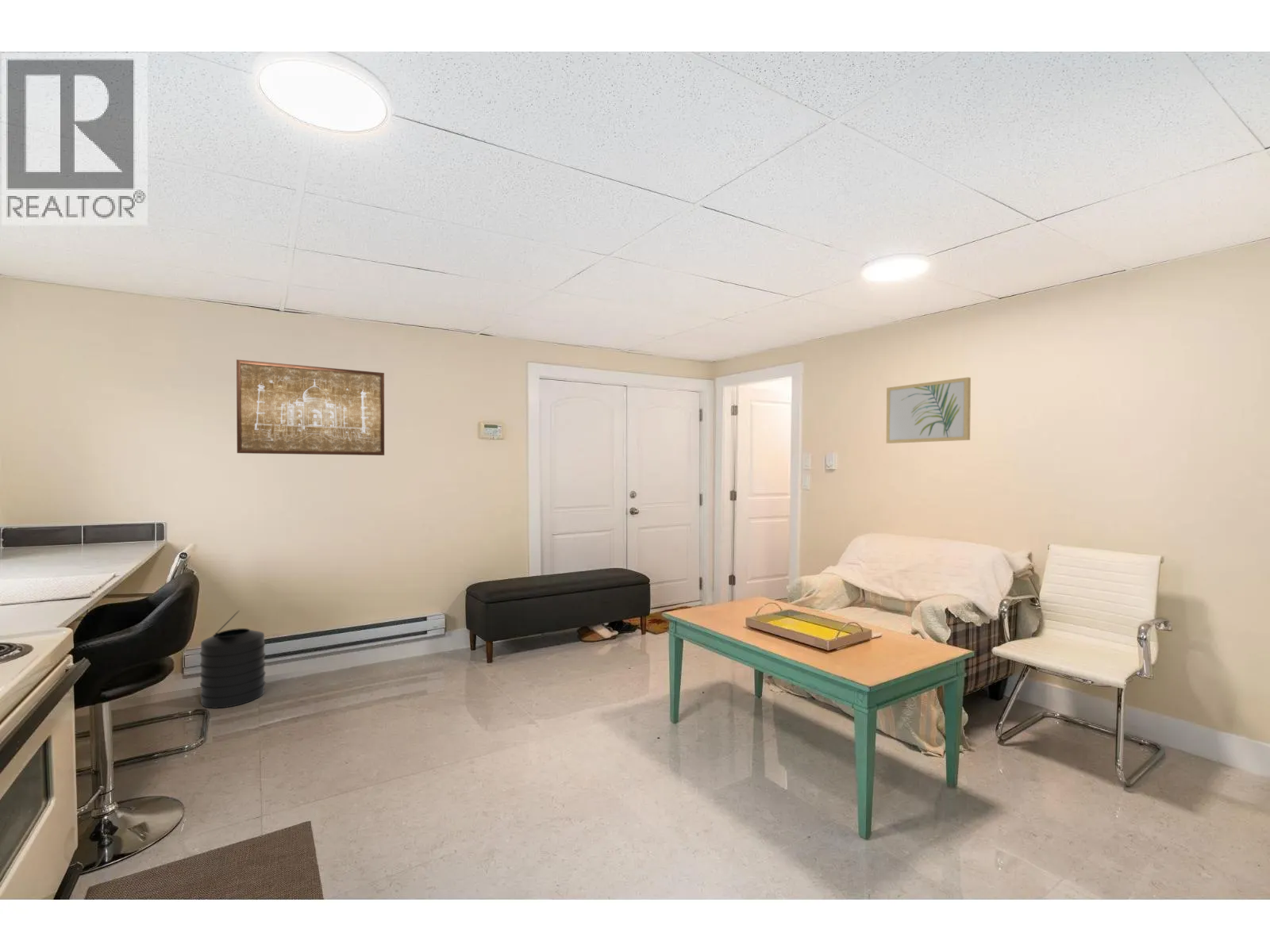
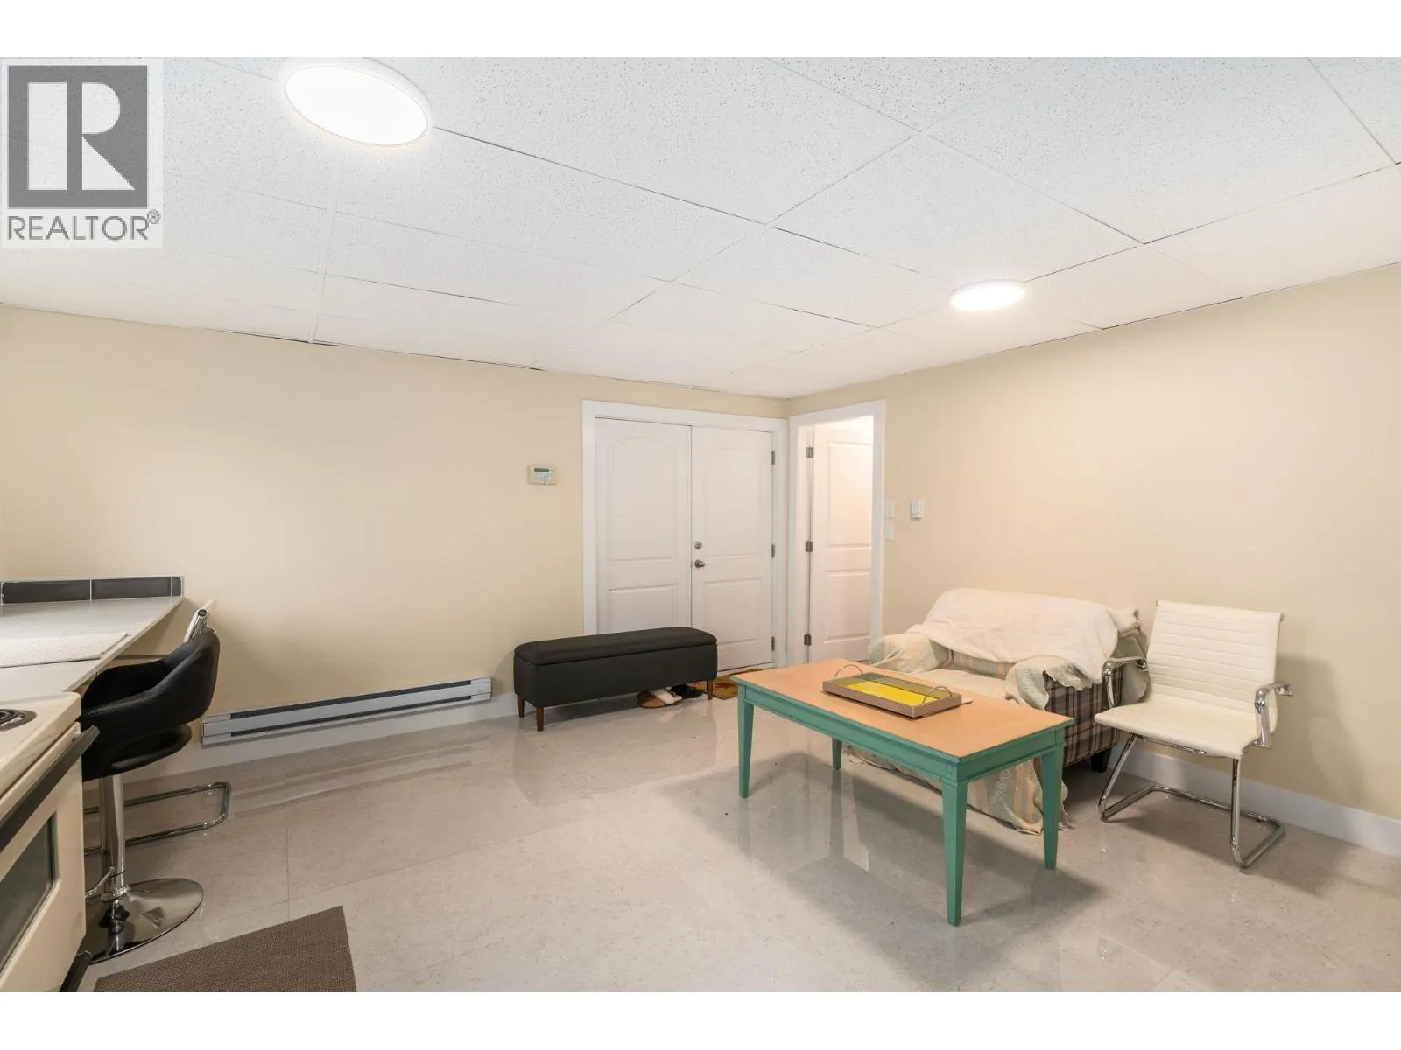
- wall art [236,359,385,456]
- trash can [199,610,267,709]
- wall art [886,376,972,444]
